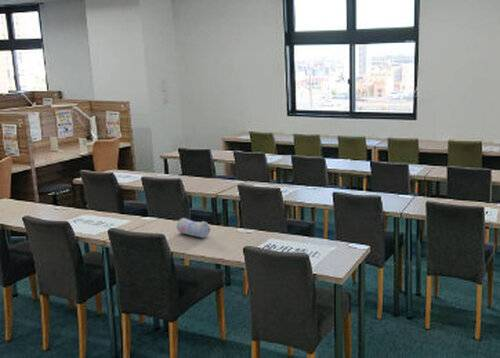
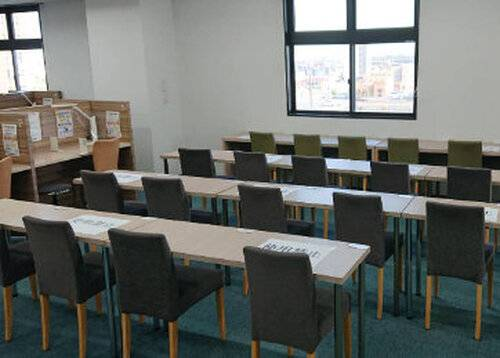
- pencil case [176,217,211,239]
